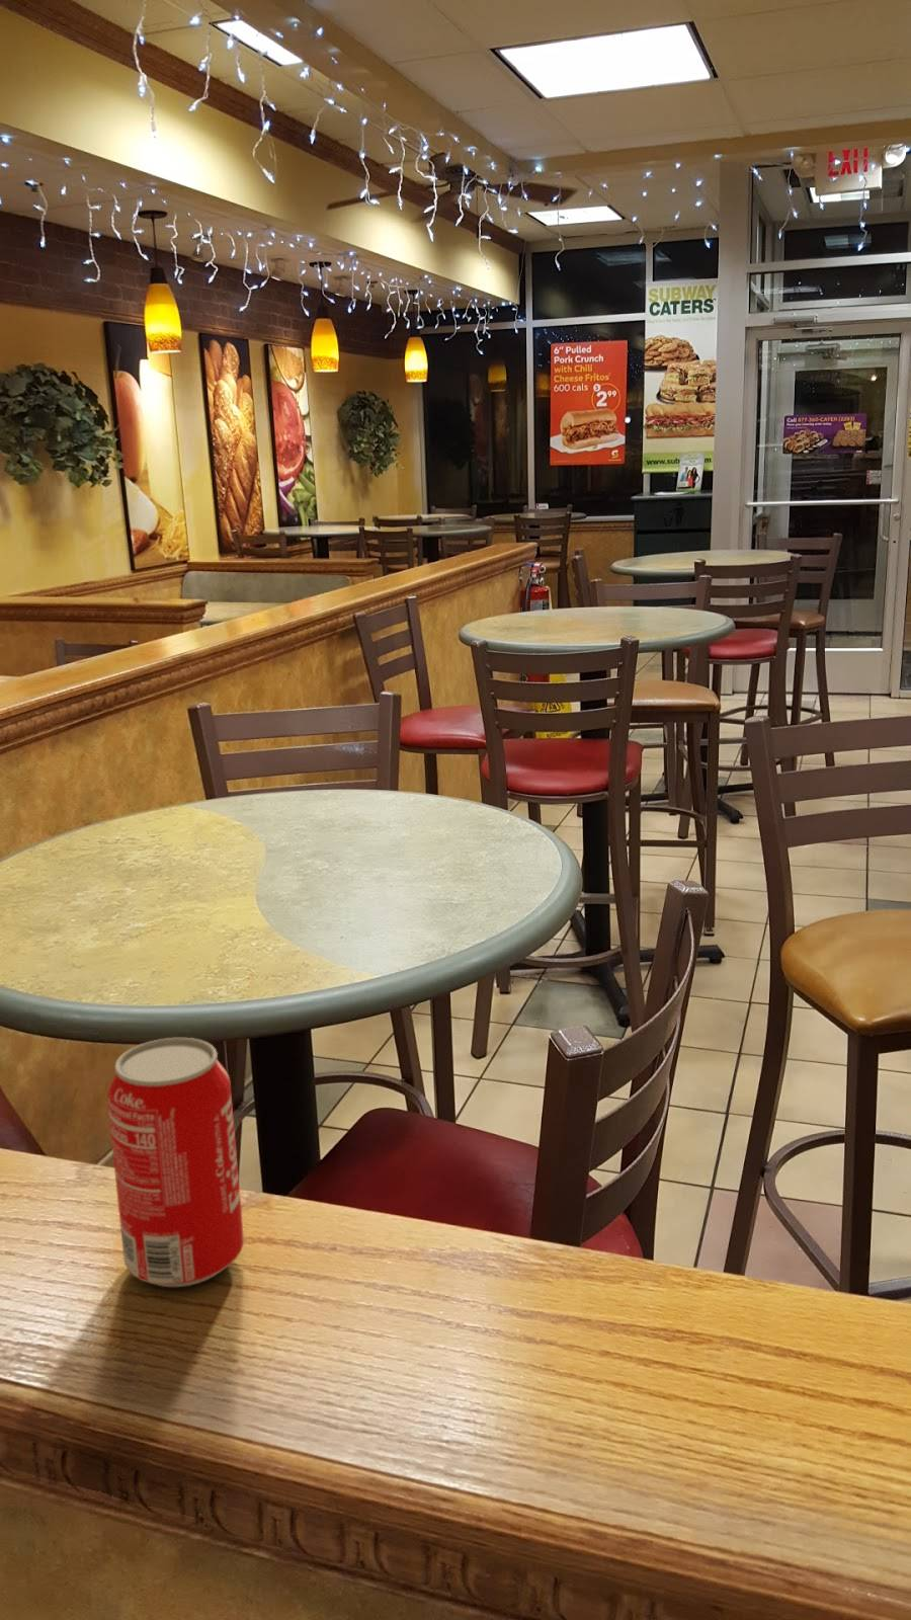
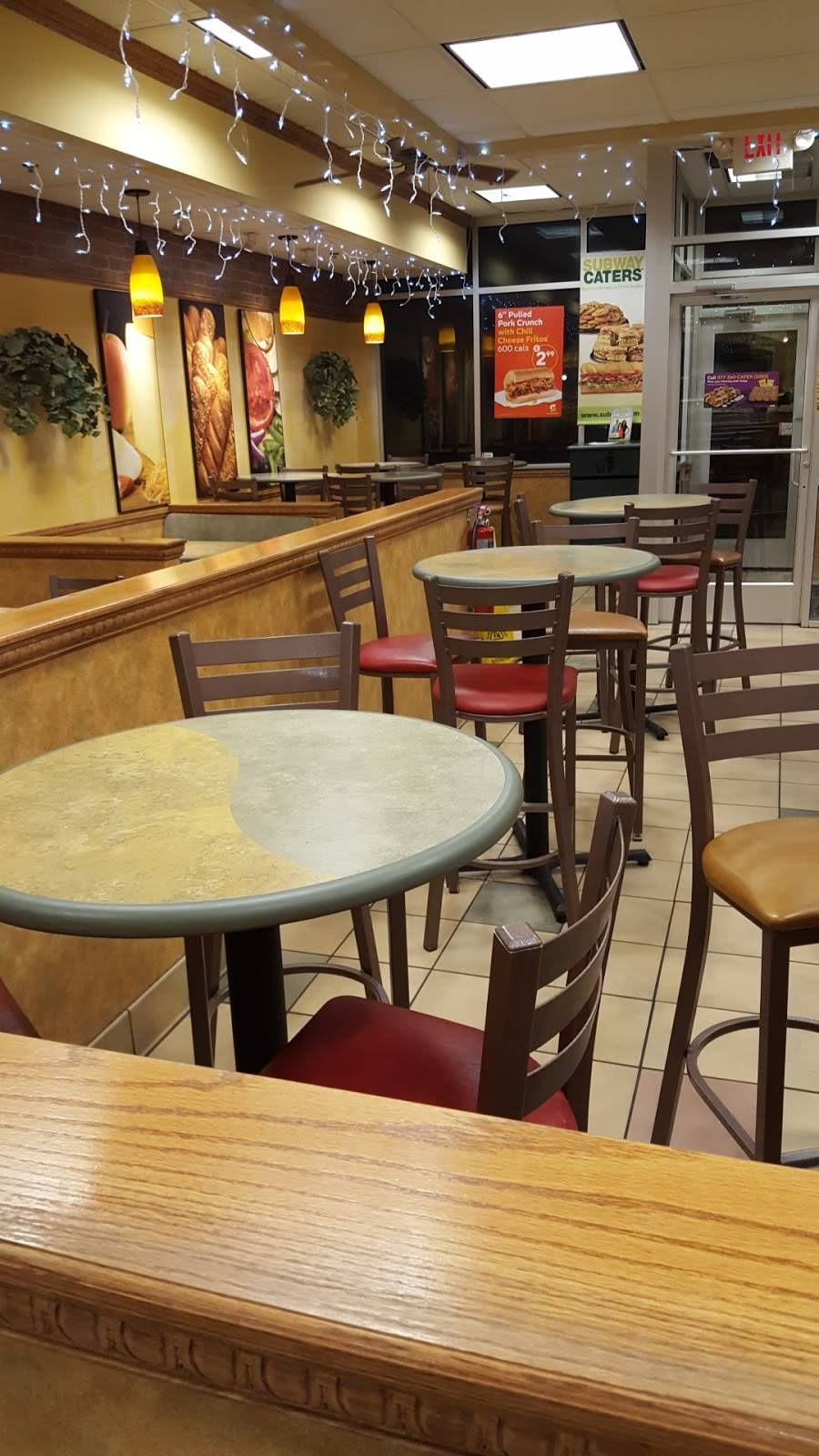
- beverage can [107,1037,245,1288]
